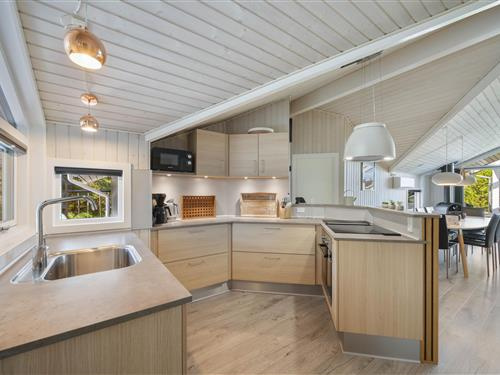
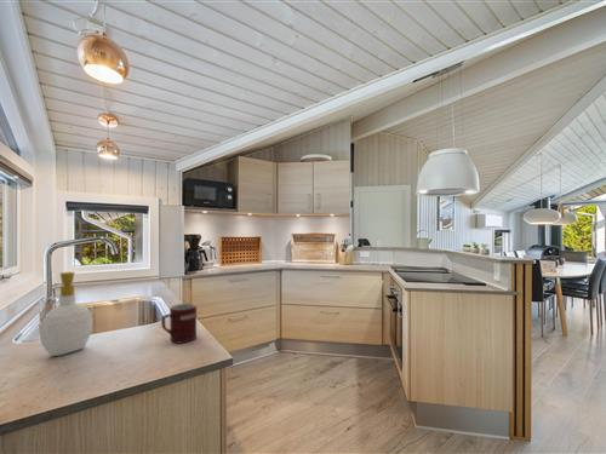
+ soap bottle [39,271,95,357]
+ mug [160,301,198,345]
